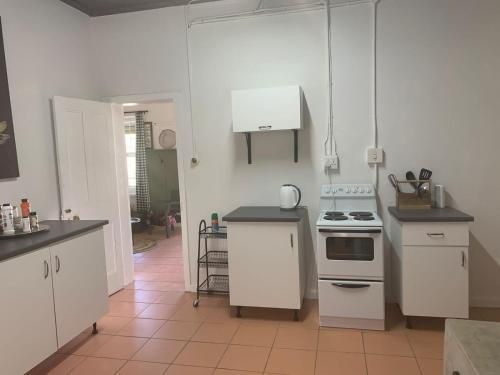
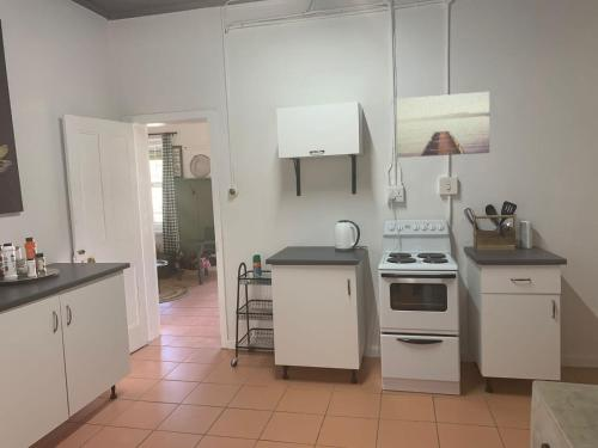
+ wall art [395,91,490,159]
